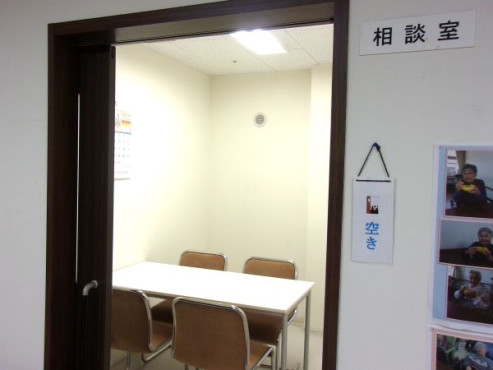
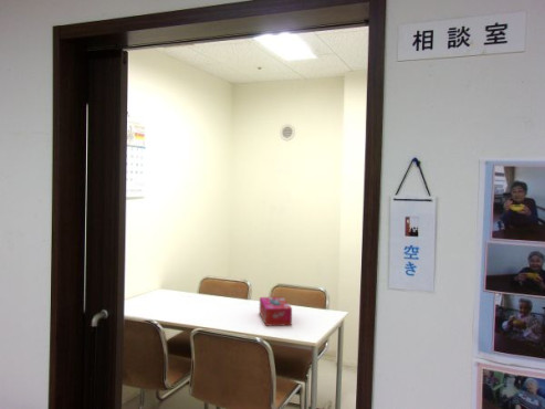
+ tissue box [259,296,293,327]
